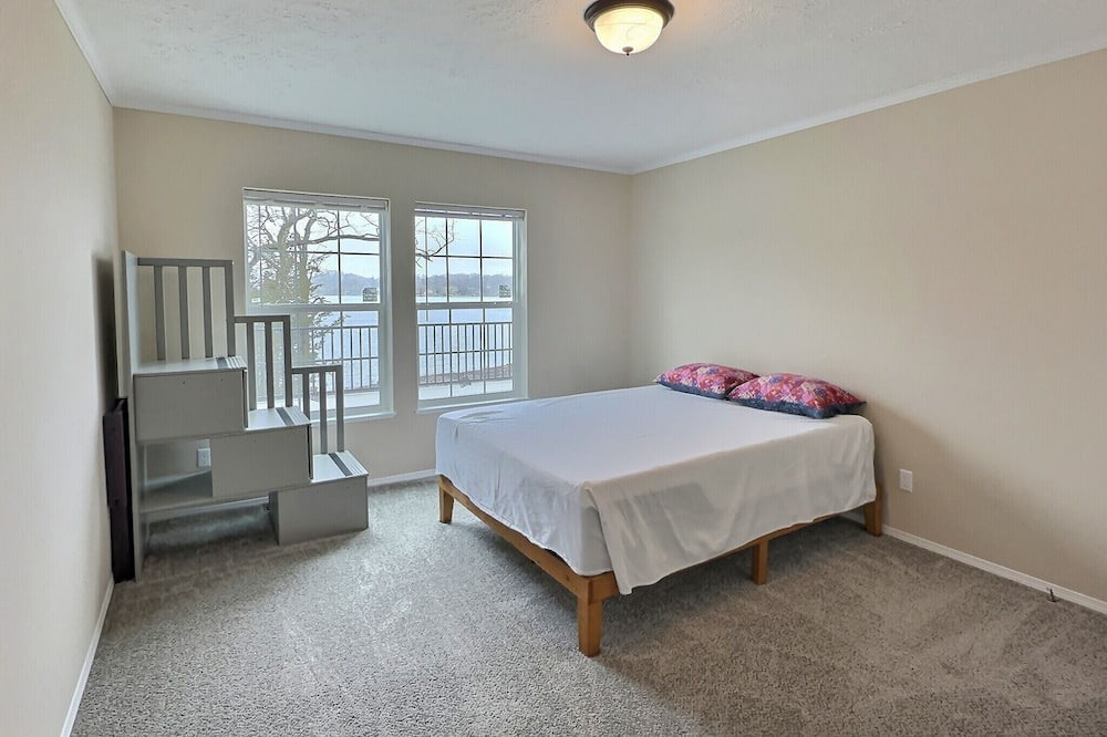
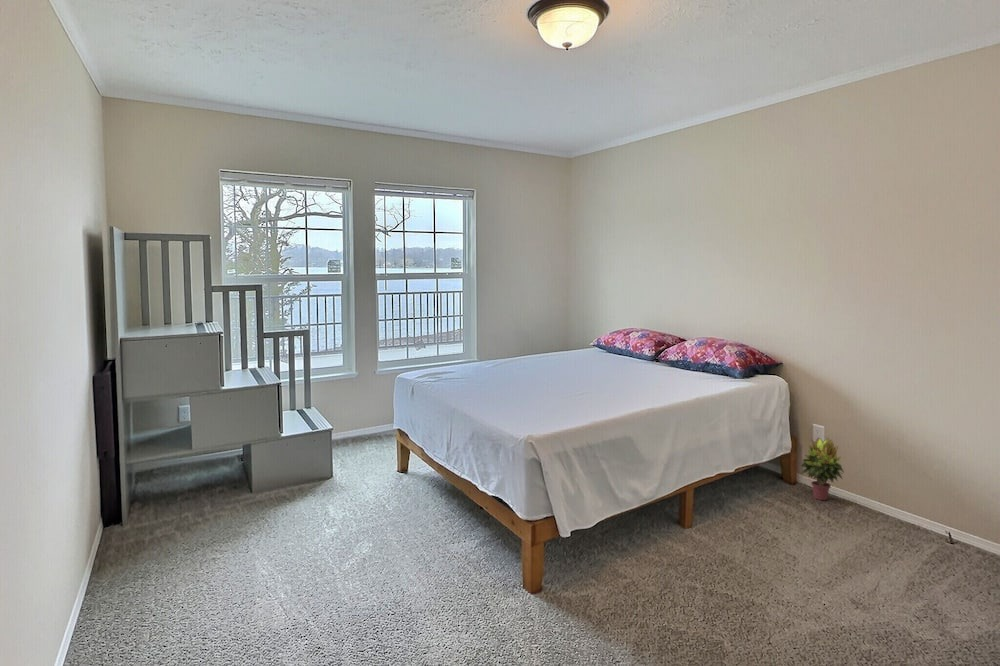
+ potted plant [799,437,845,501]
